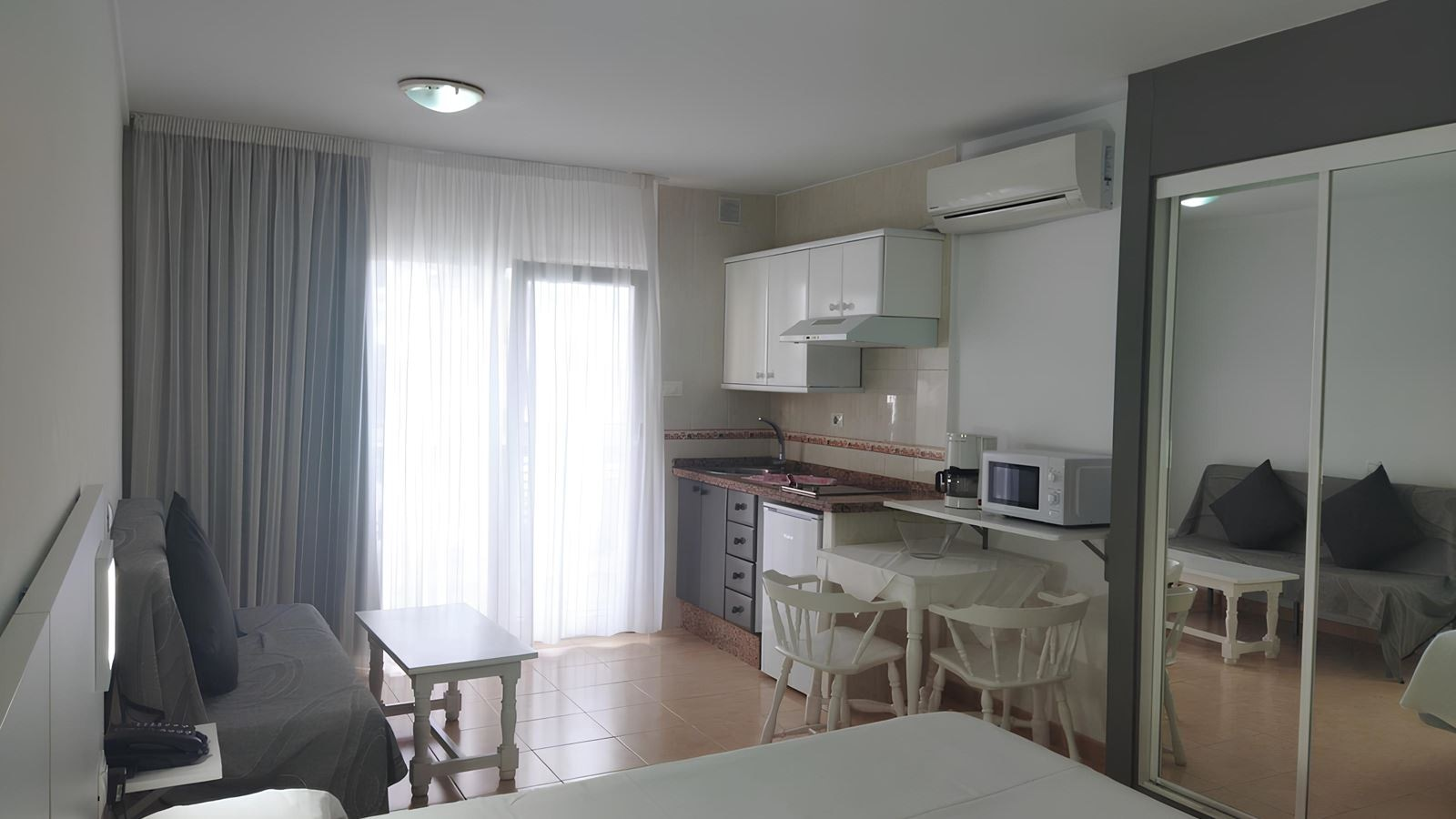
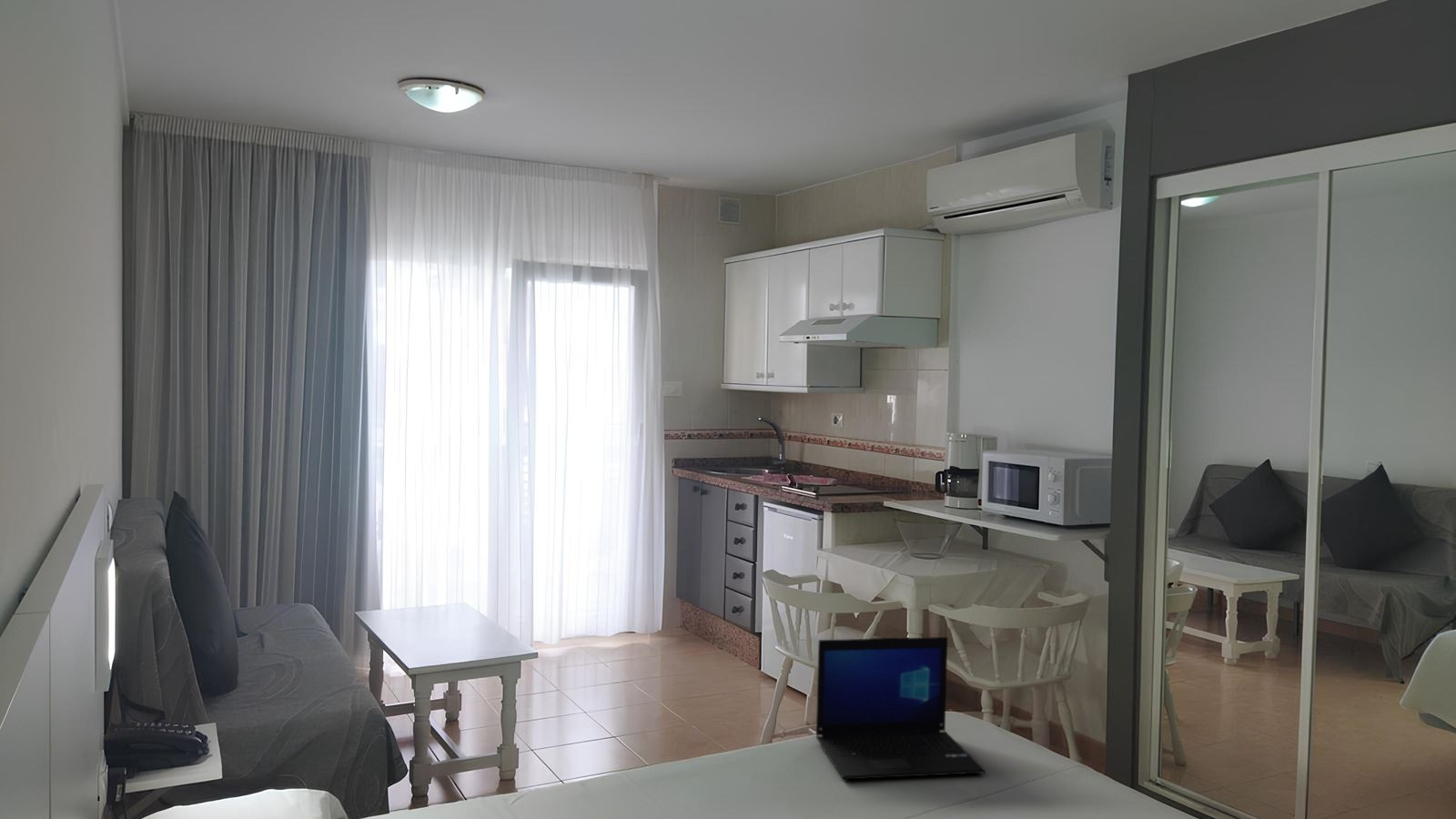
+ laptop [815,636,986,781]
